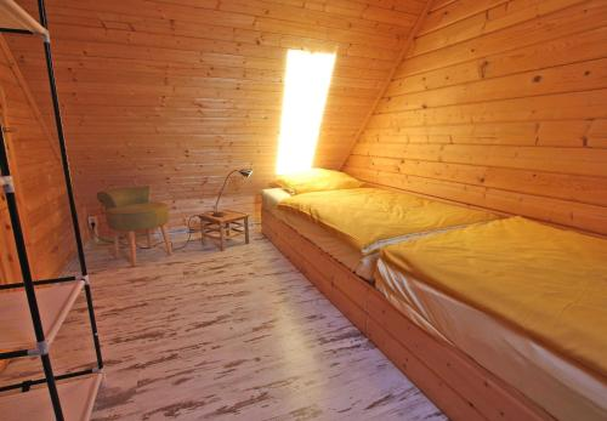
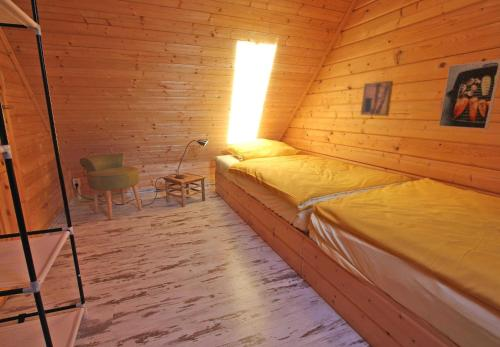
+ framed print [438,58,500,130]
+ wall art [360,80,394,117]
